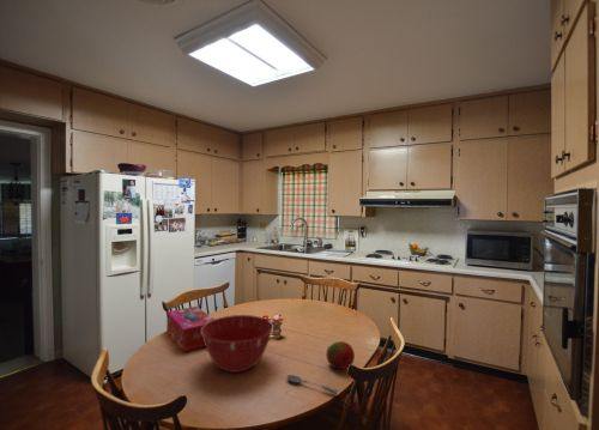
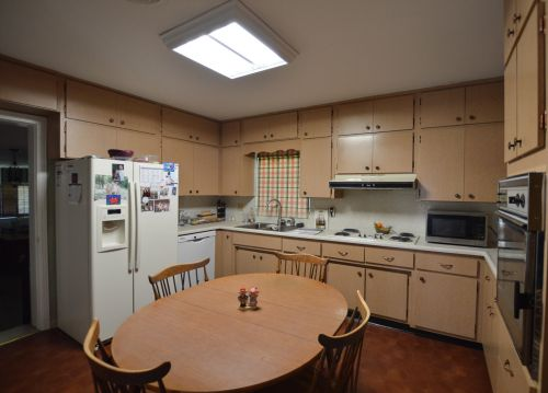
- mixing bowl [201,314,274,374]
- soupspoon [285,374,339,396]
- tissue box [165,305,216,353]
- fruit [325,340,356,370]
